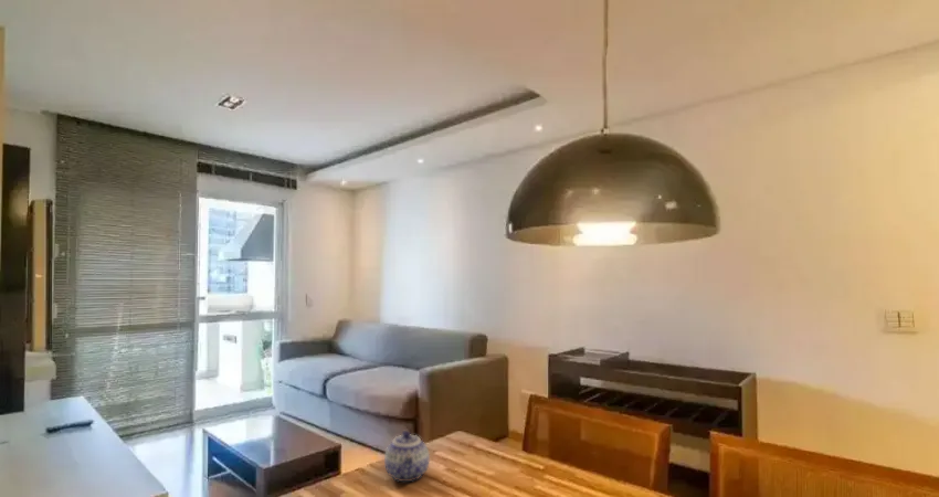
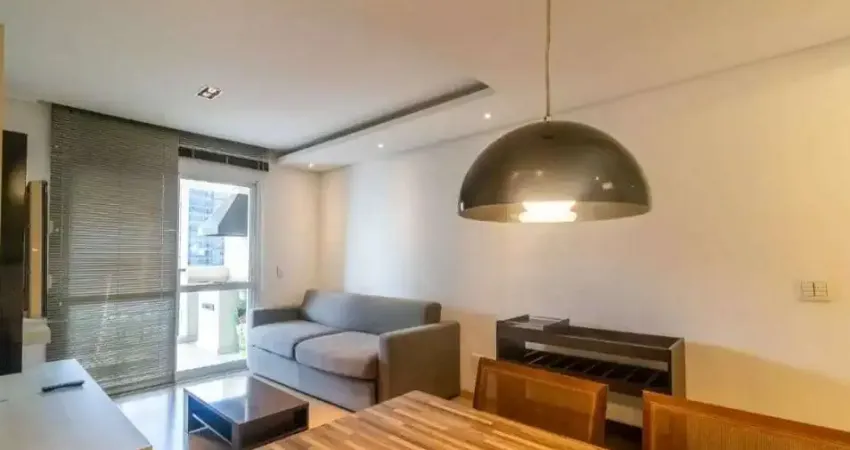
- teapot [383,430,431,483]
